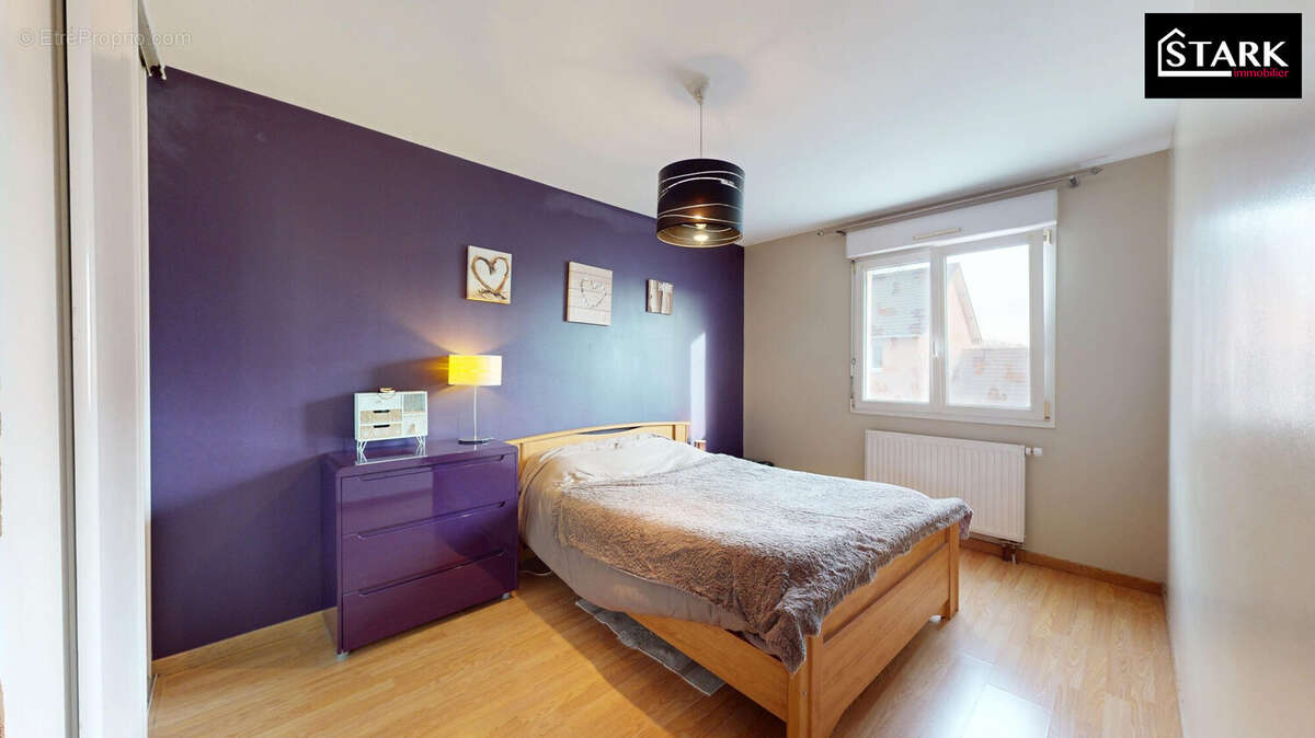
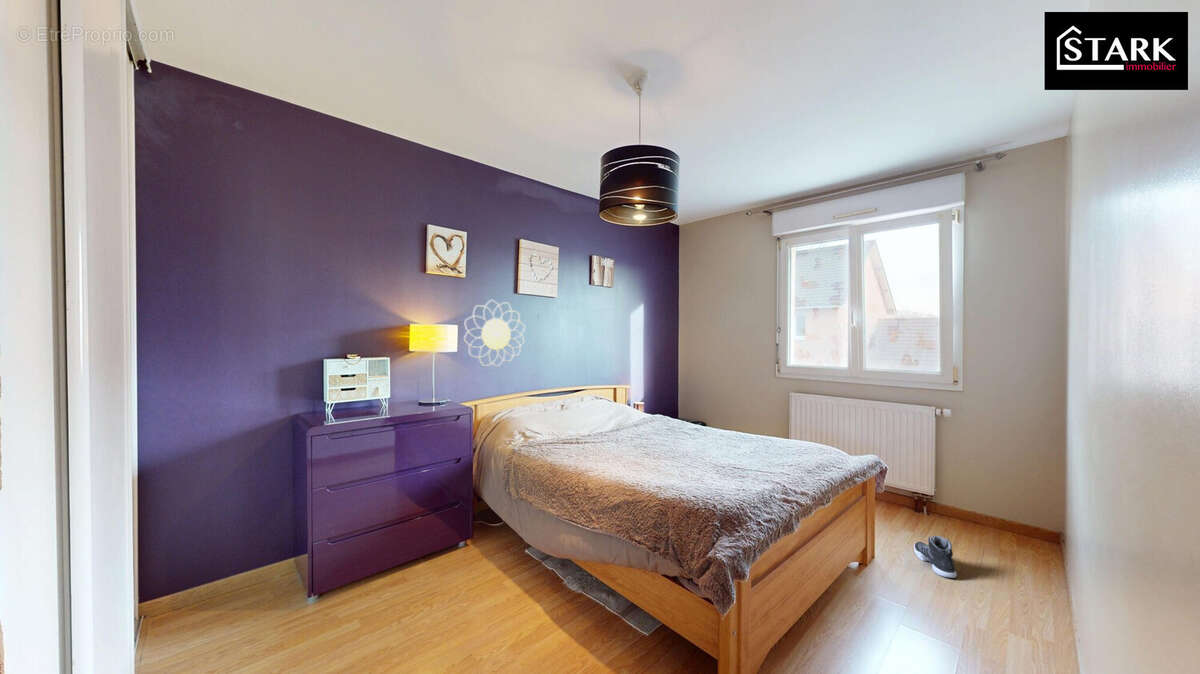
+ decorative wall piece [463,299,526,367]
+ sneaker [913,535,958,579]
